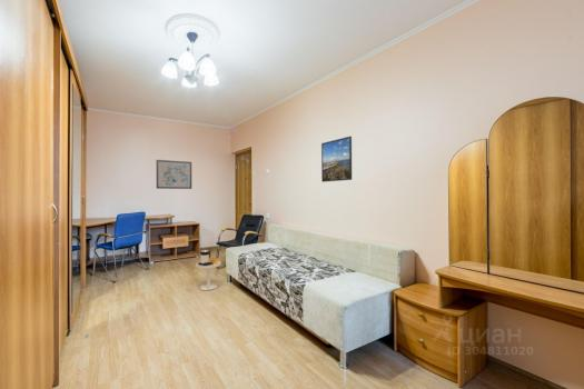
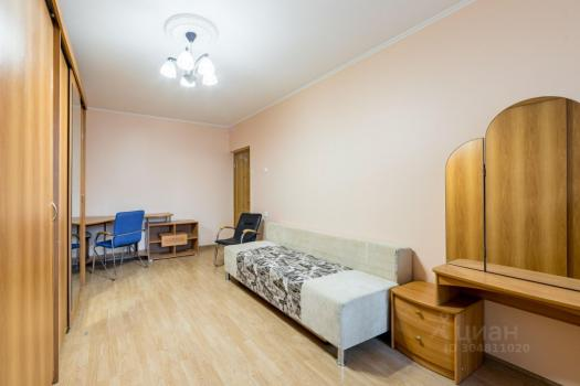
- side table [195,249,222,291]
- wall art [155,159,192,190]
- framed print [320,136,353,183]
